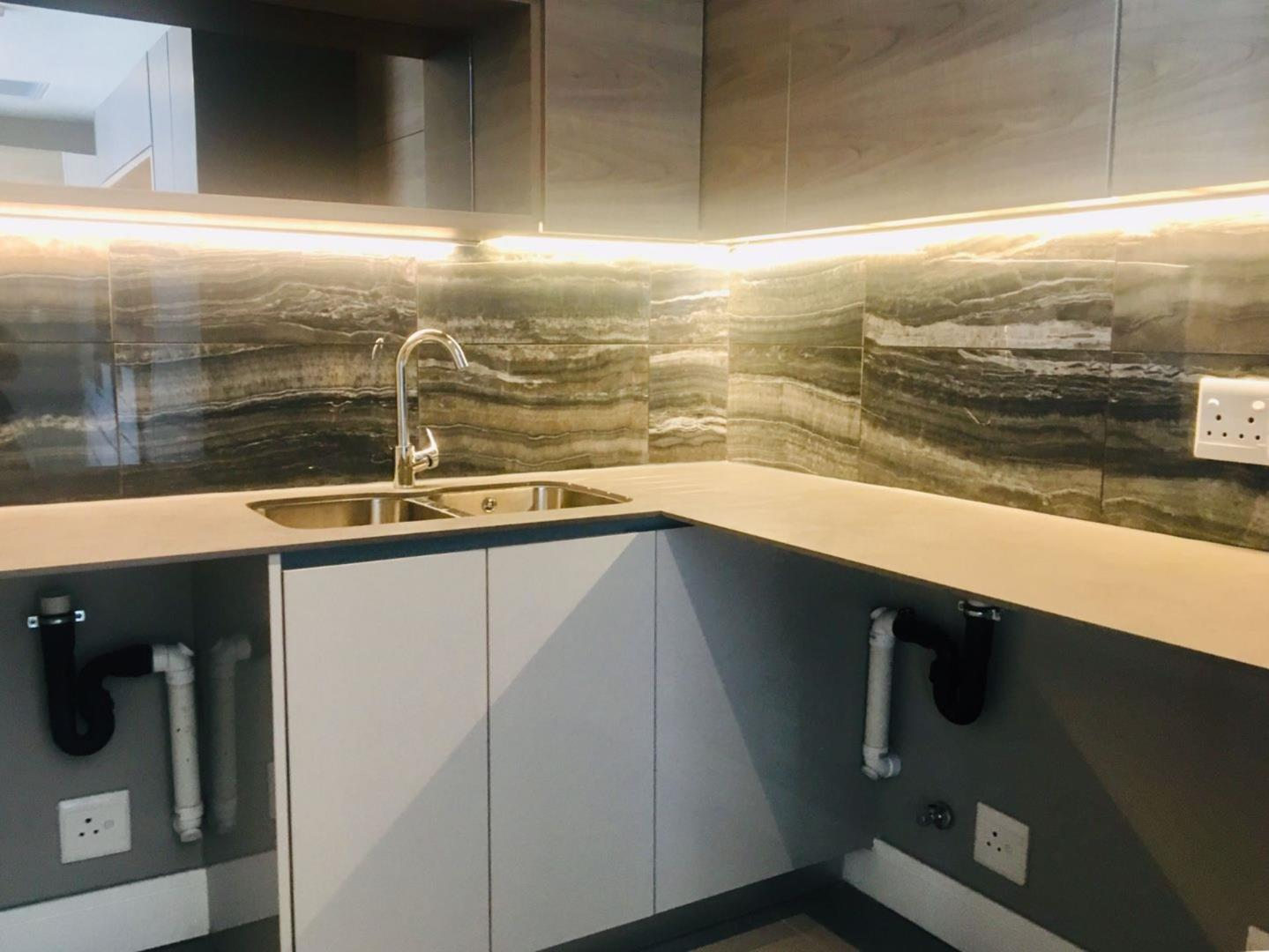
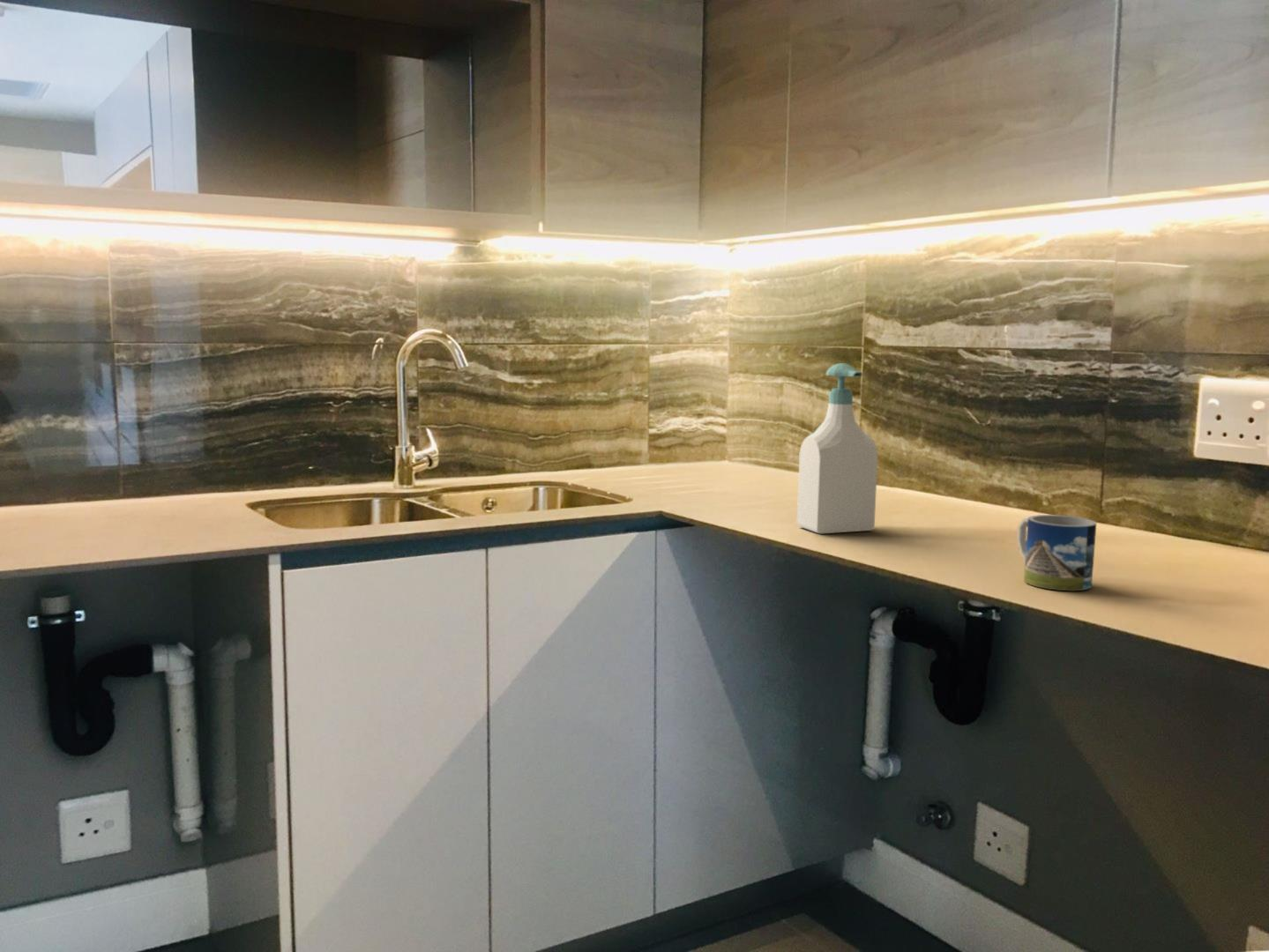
+ soap bottle [796,362,878,534]
+ mug [1016,514,1097,591]
